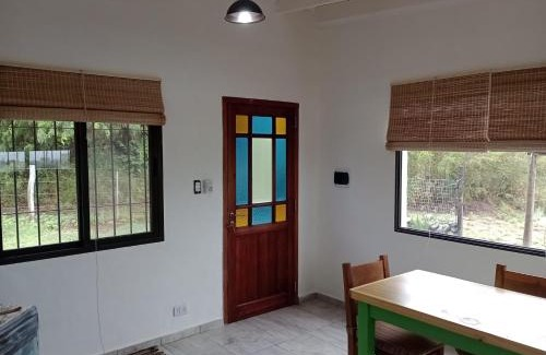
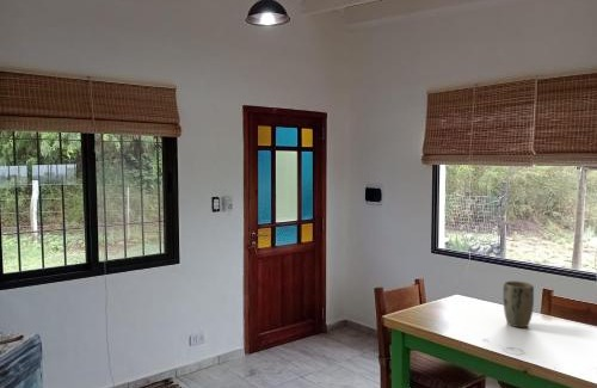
+ plant pot [501,281,535,328]
